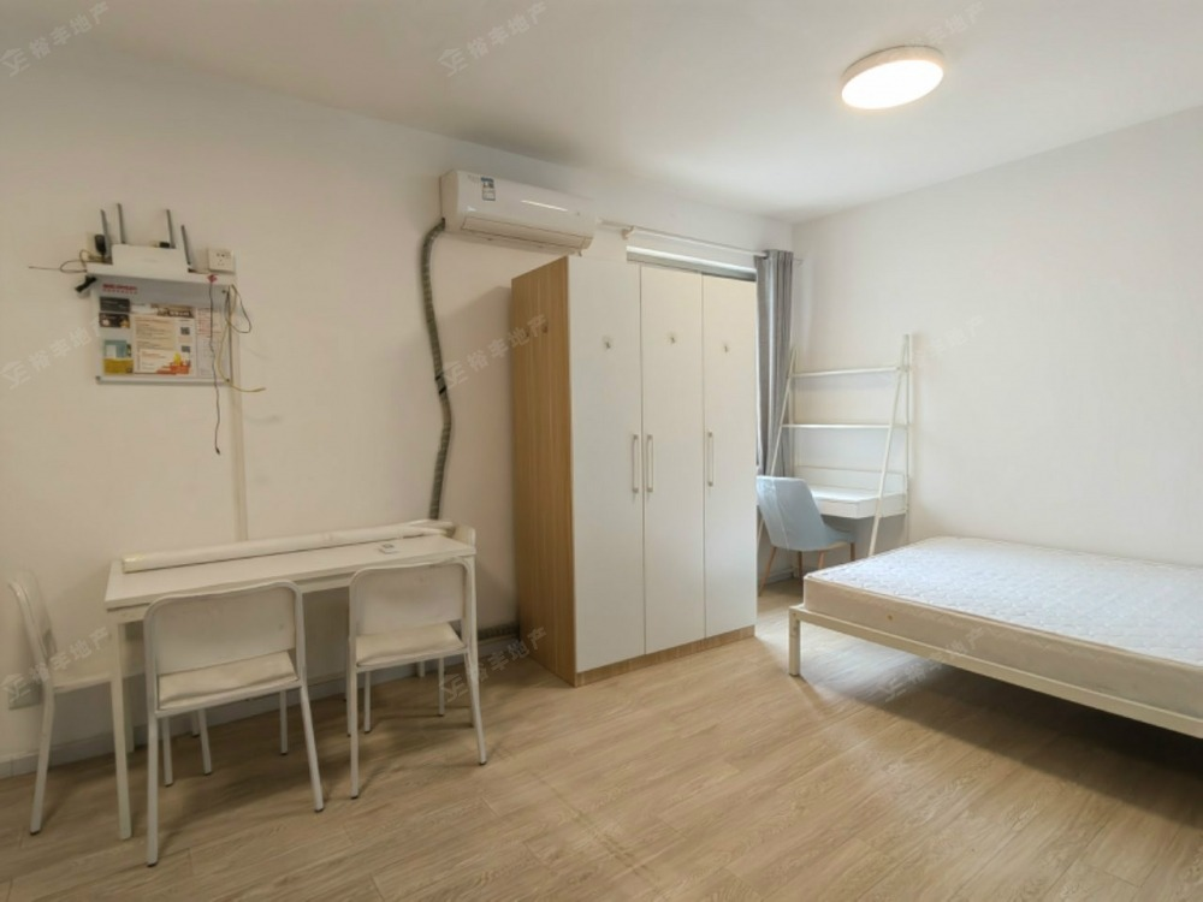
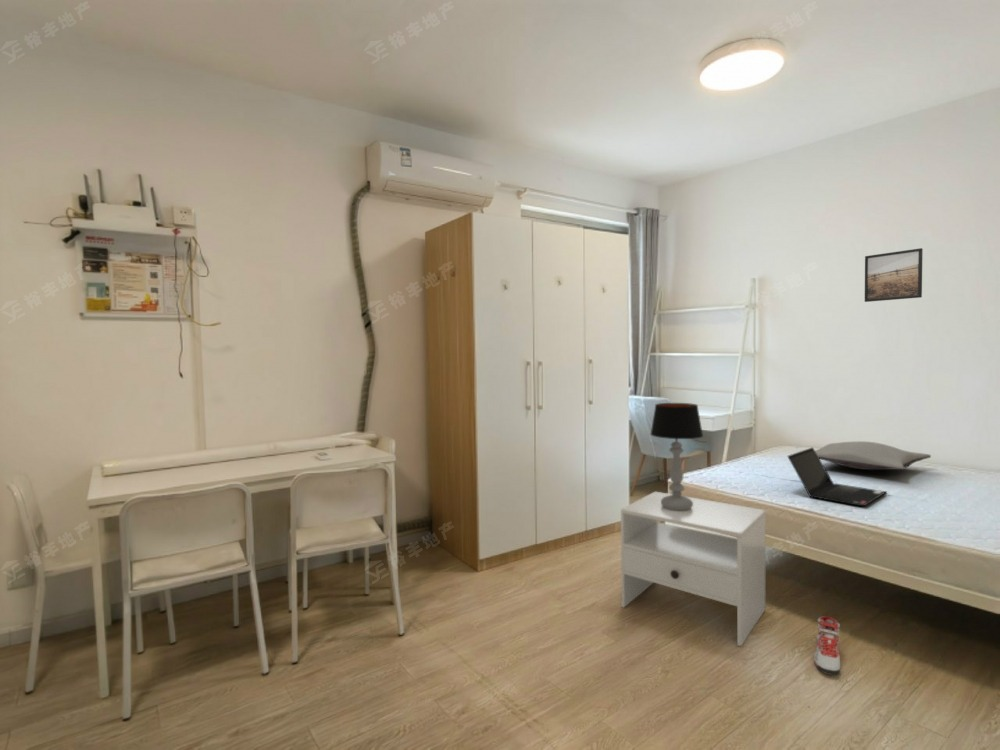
+ laptop computer [786,446,887,508]
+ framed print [864,247,924,303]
+ nightstand [620,491,767,647]
+ table lamp [650,402,704,510]
+ sneaker [813,615,841,676]
+ pillow [815,440,932,471]
